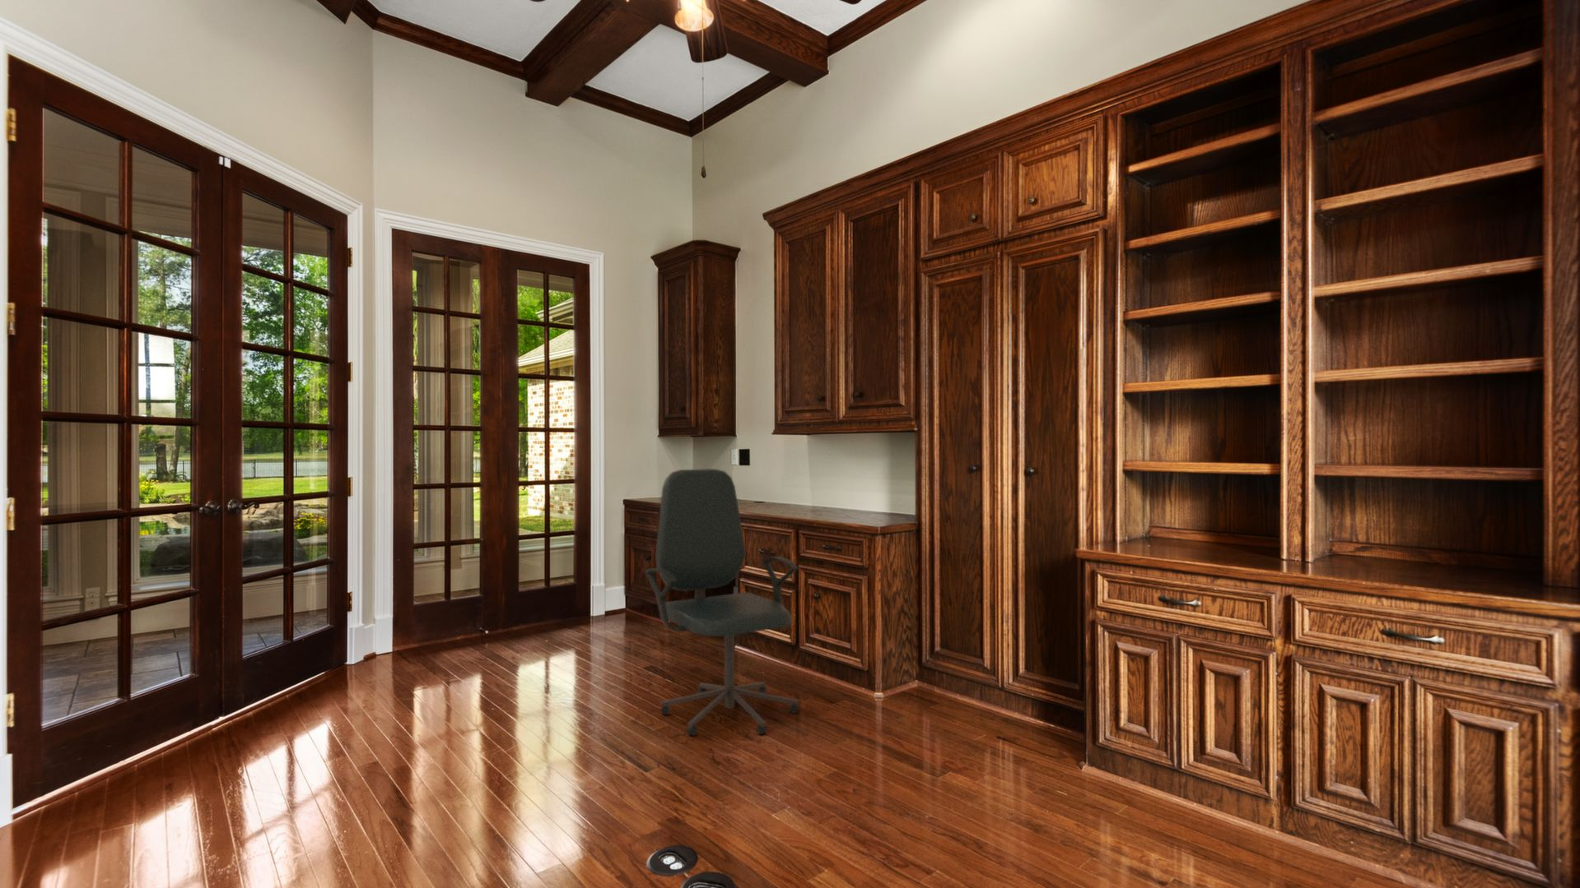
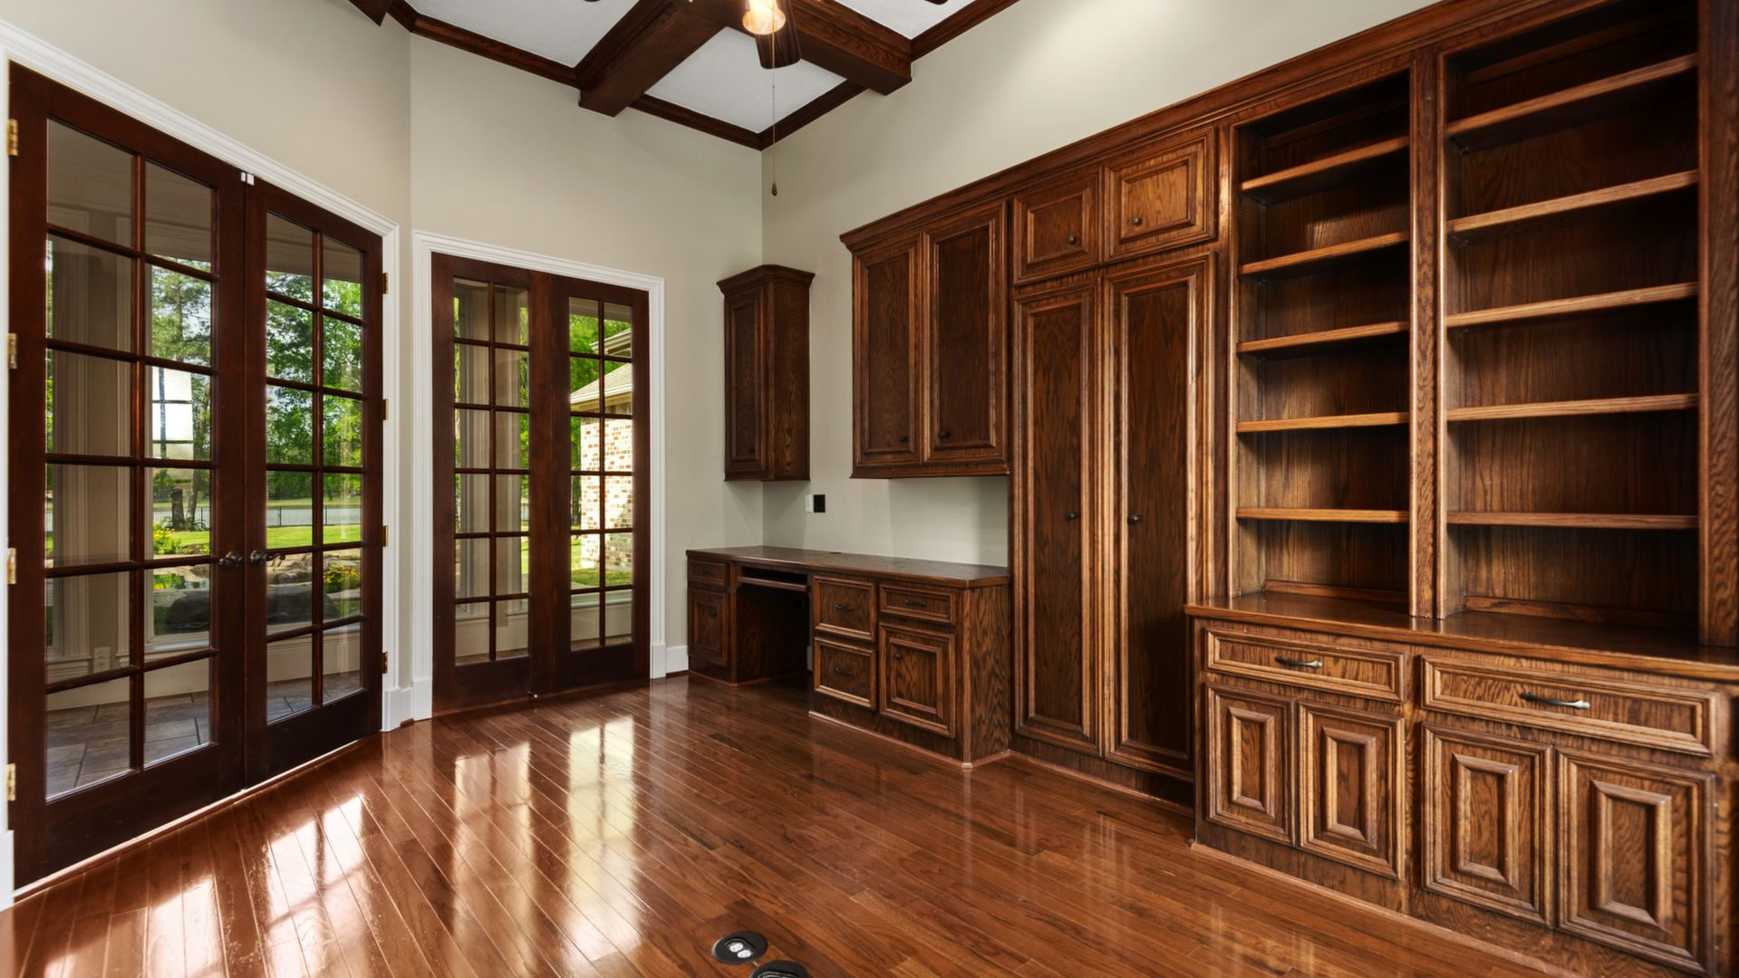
- office chair [644,467,800,736]
